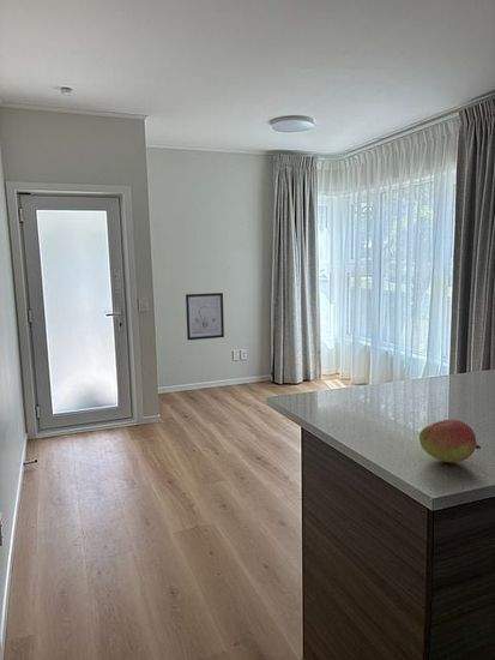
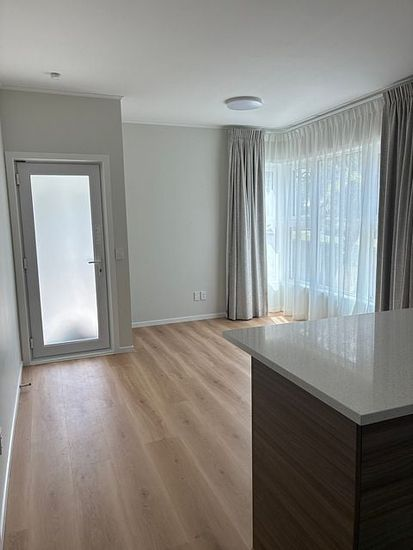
- fruit [418,418,482,463]
- wall art [185,292,225,341]
